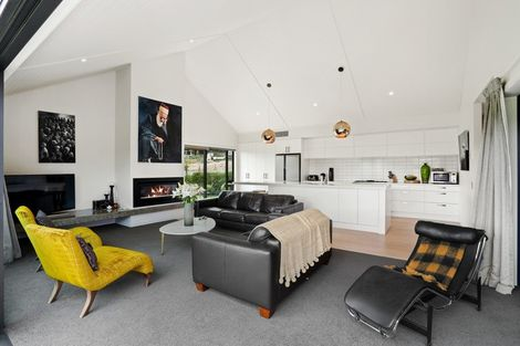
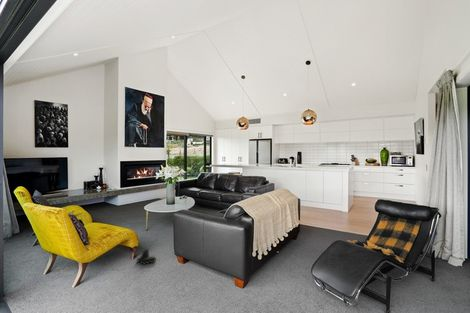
+ boots [135,247,157,265]
